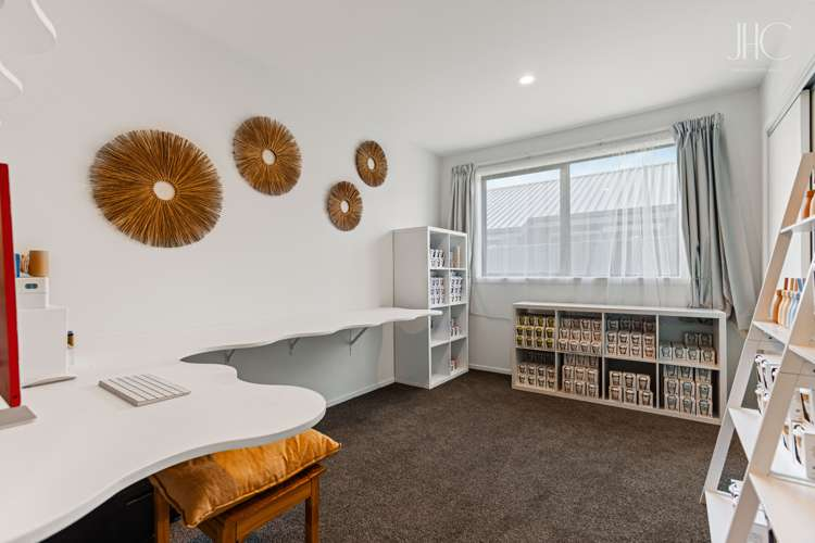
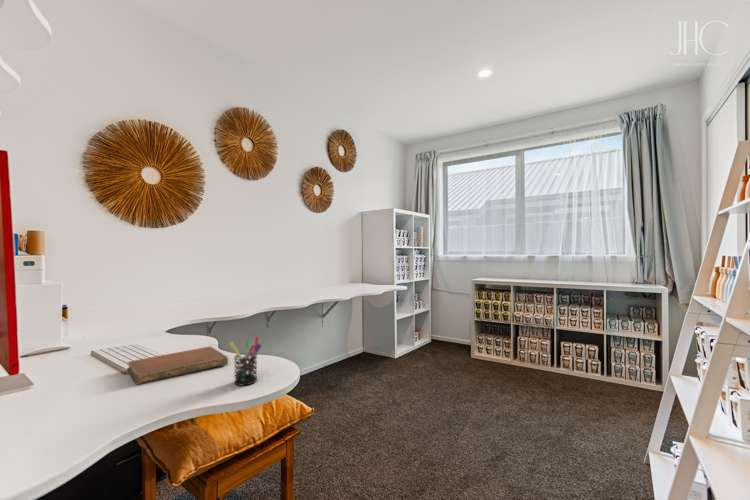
+ pen holder [228,335,262,387]
+ notebook [126,346,229,386]
